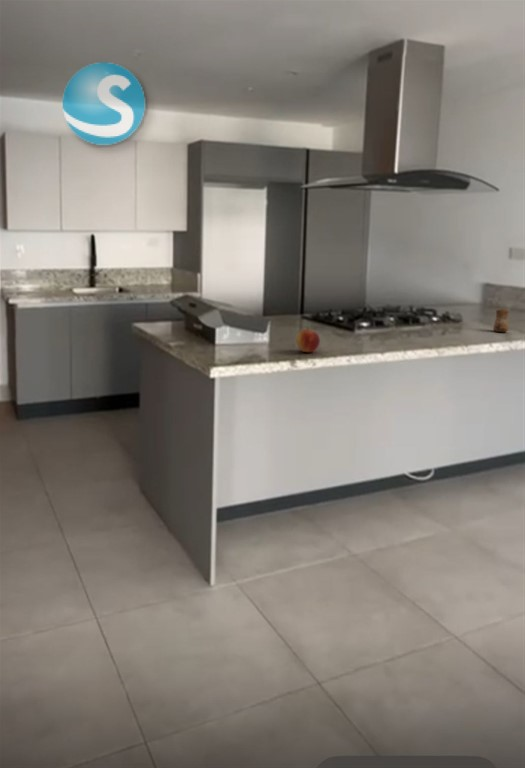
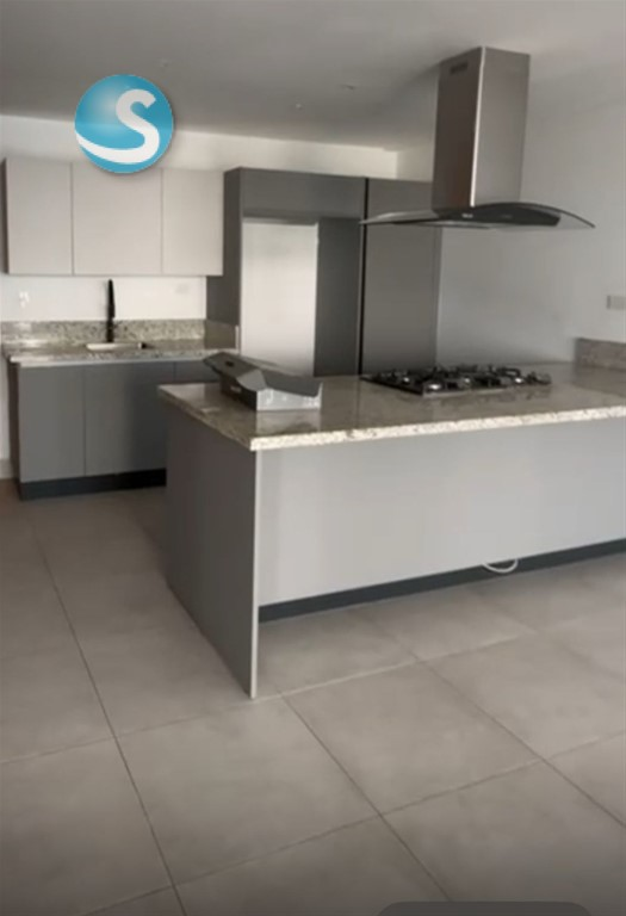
- apple [295,325,321,353]
- cup [492,308,510,333]
